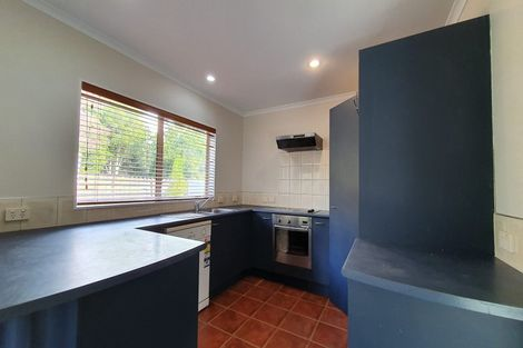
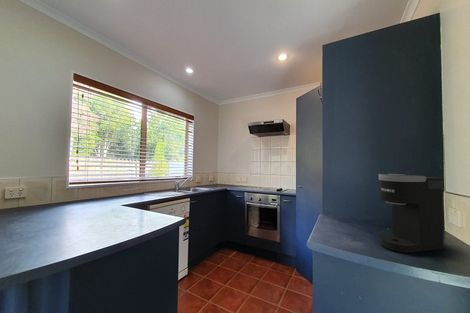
+ coffee maker [378,173,444,254]
